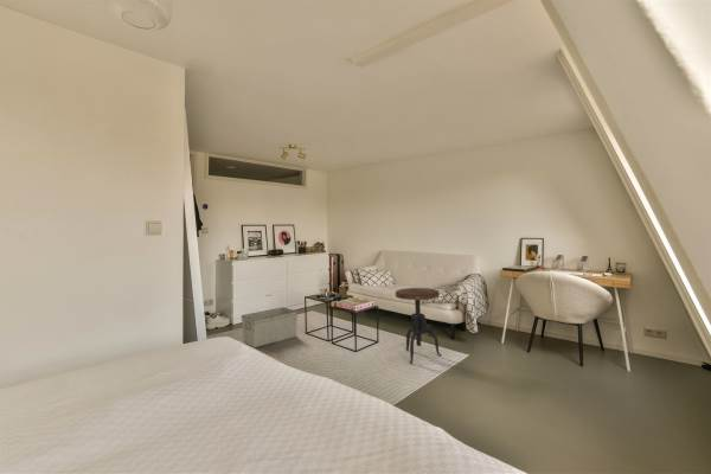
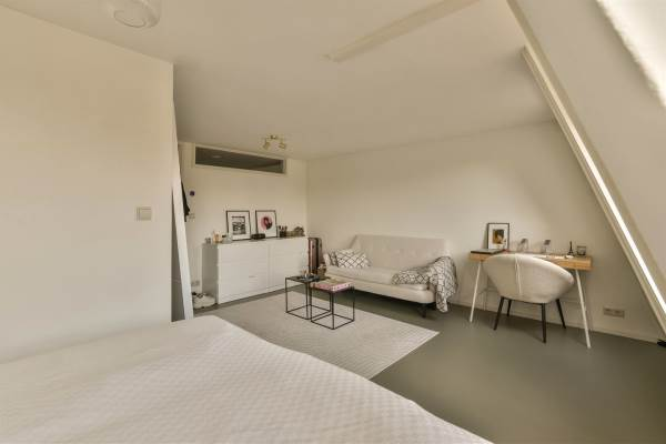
- storage bin [241,306,299,348]
- side table [395,287,443,365]
